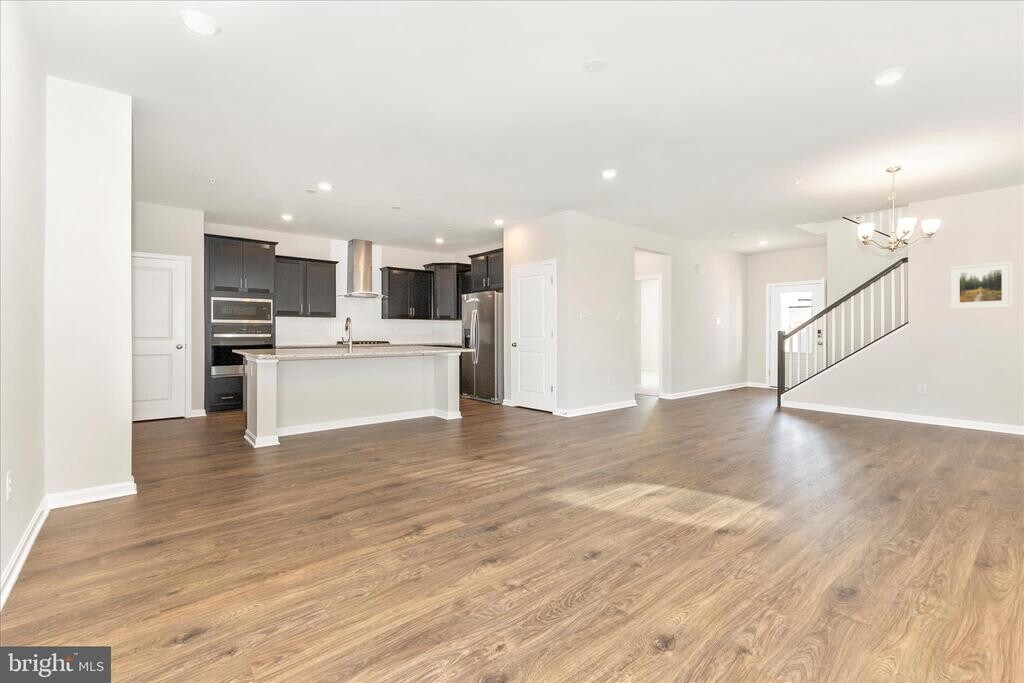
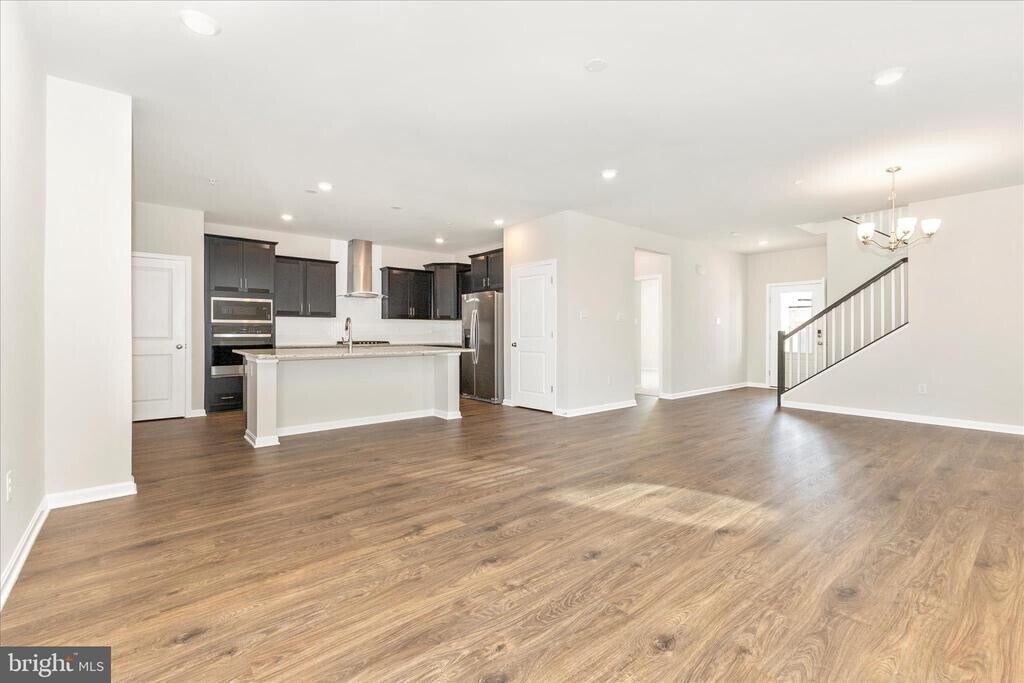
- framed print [949,261,1013,311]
